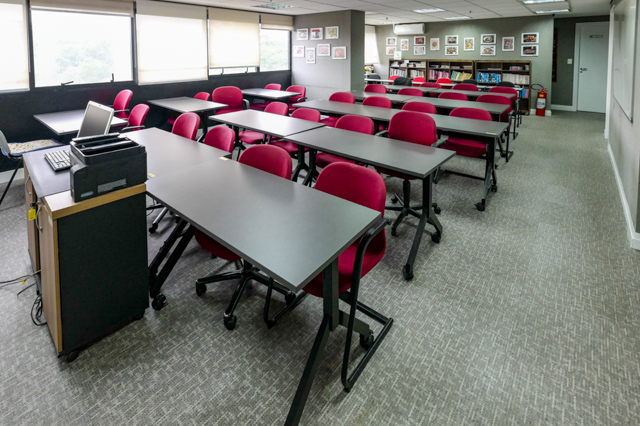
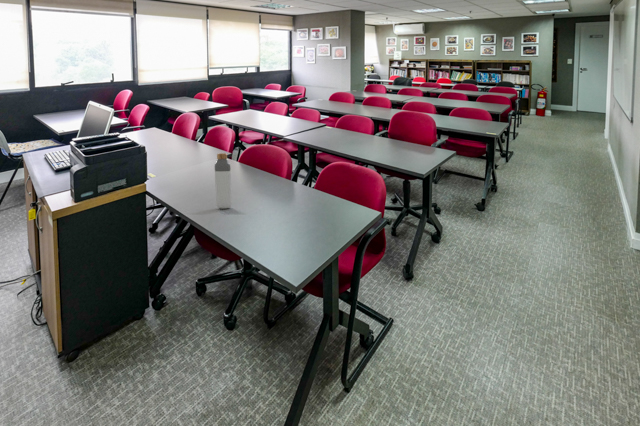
+ bottle [214,152,233,210]
